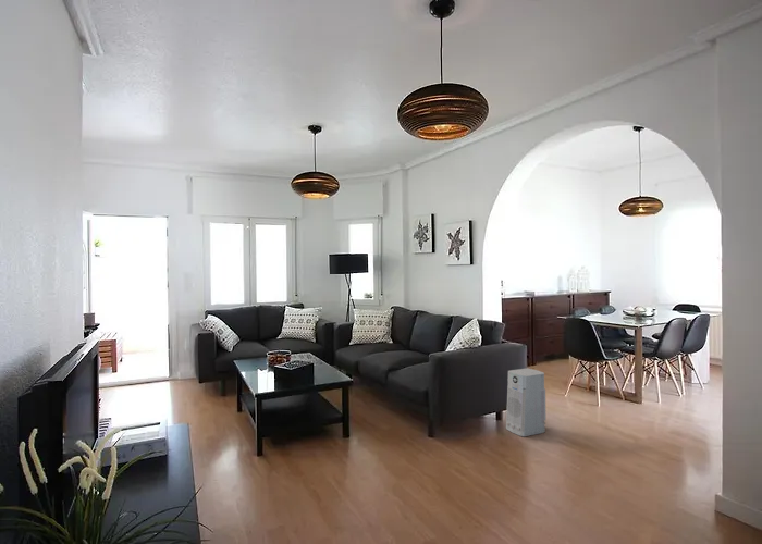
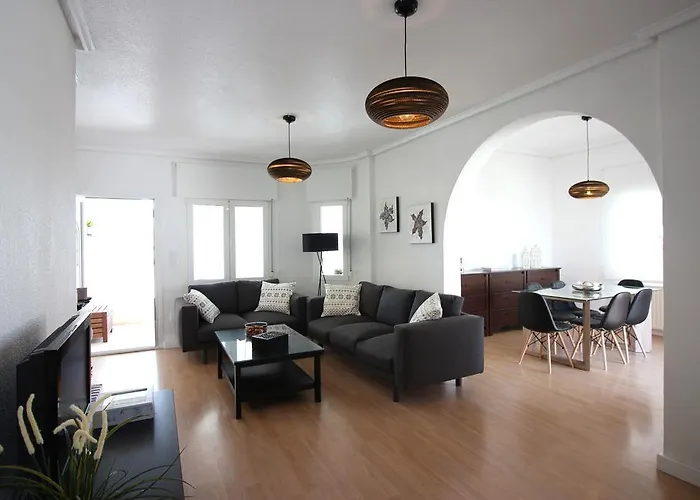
- air purifier [505,368,546,437]
